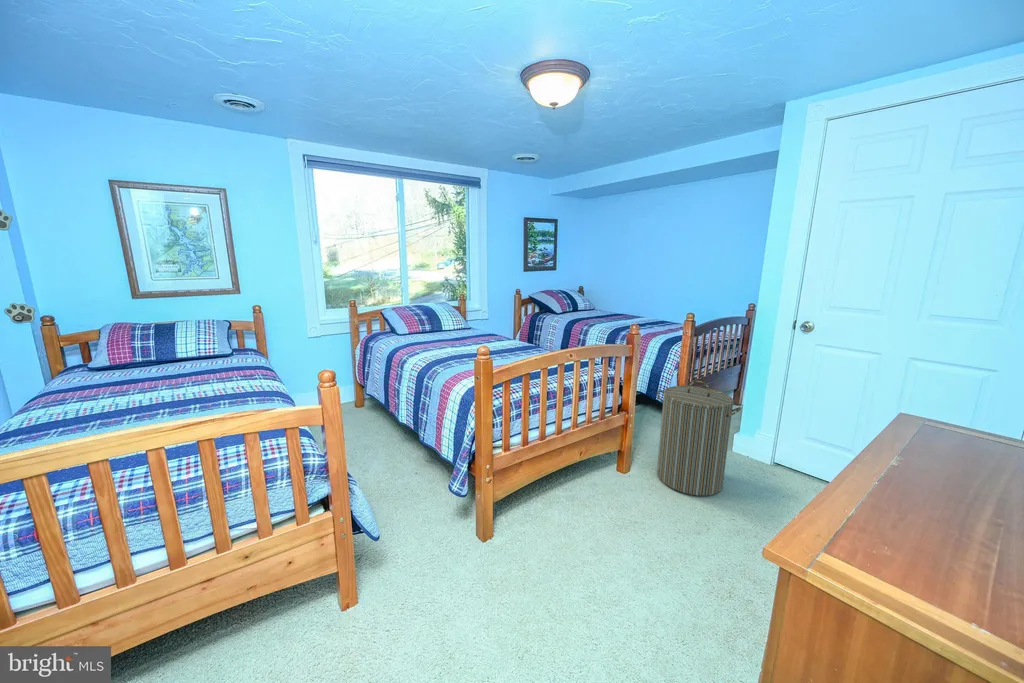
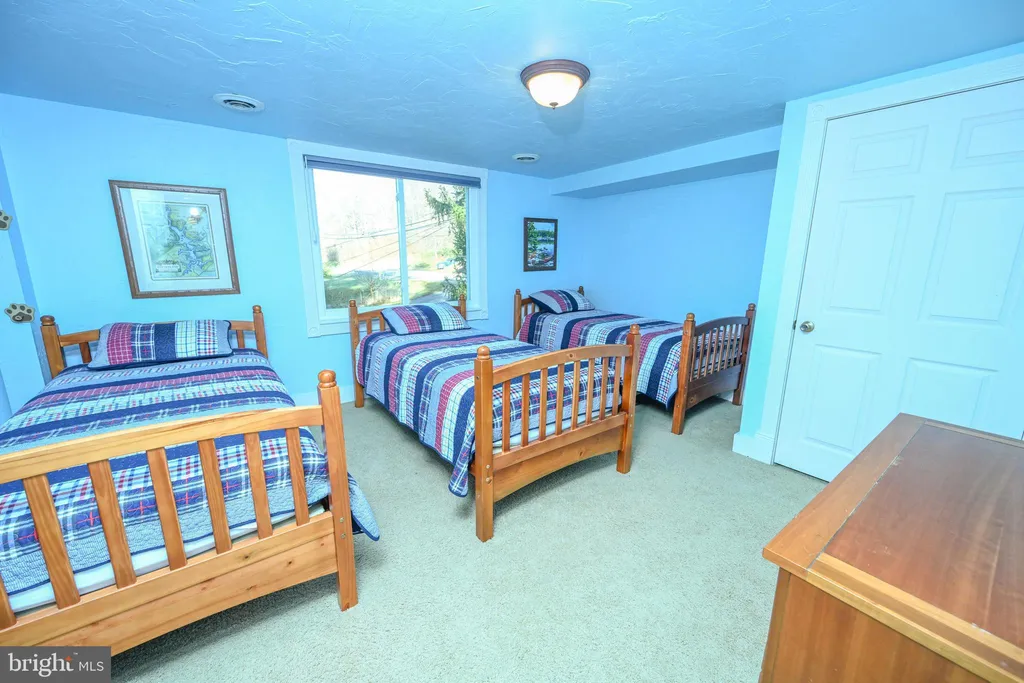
- laundry hamper [656,380,742,497]
